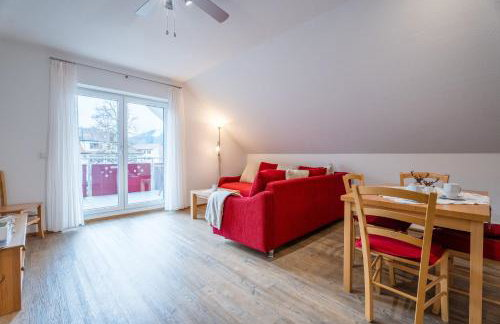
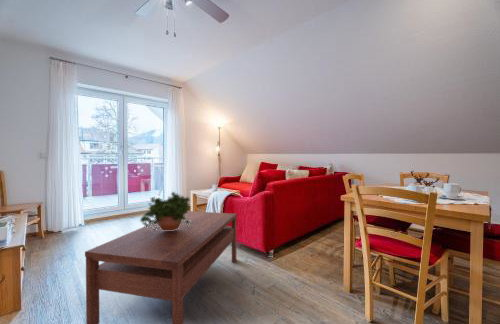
+ coffee table [84,210,238,324]
+ potted plant [138,191,191,231]
